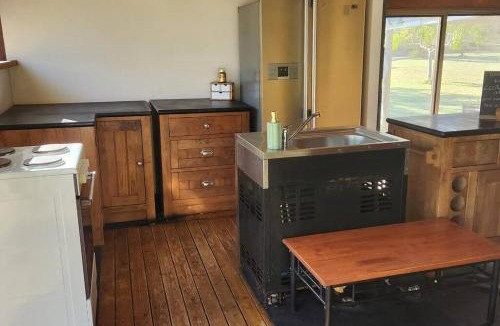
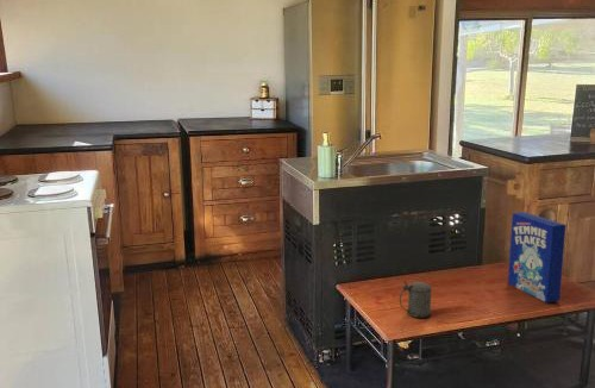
+ beer stein [399,279,433,319]
+ cereal box [507,211,568,303]
